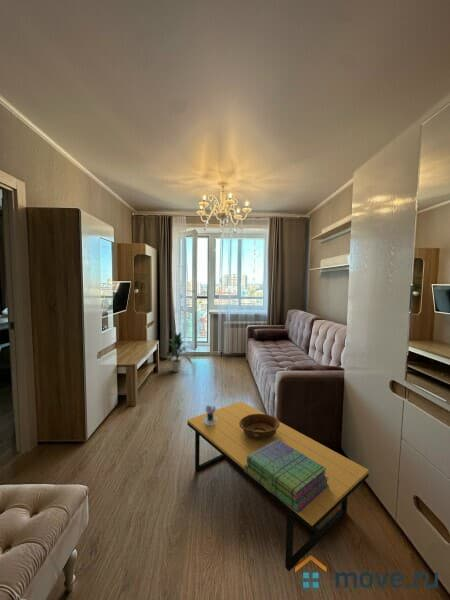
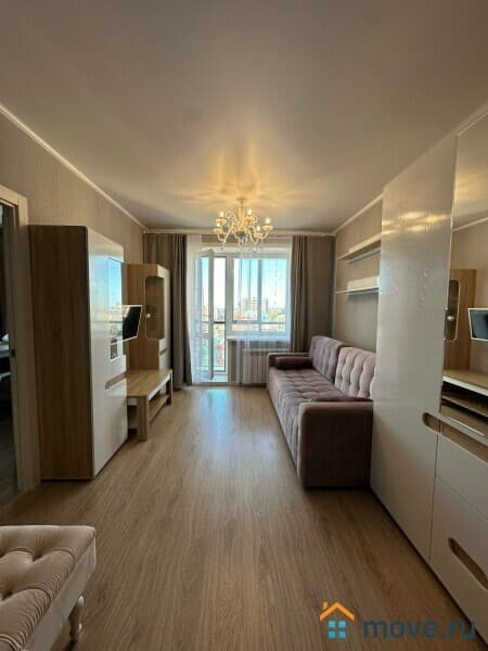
- decorative bowl [239,413,280,439]
- stack of books [244,439,329,513]
- indoor plant [162,331,193,373]
- flowering plant [202,404,218,425]
- coffee table [186,400,370,572]
